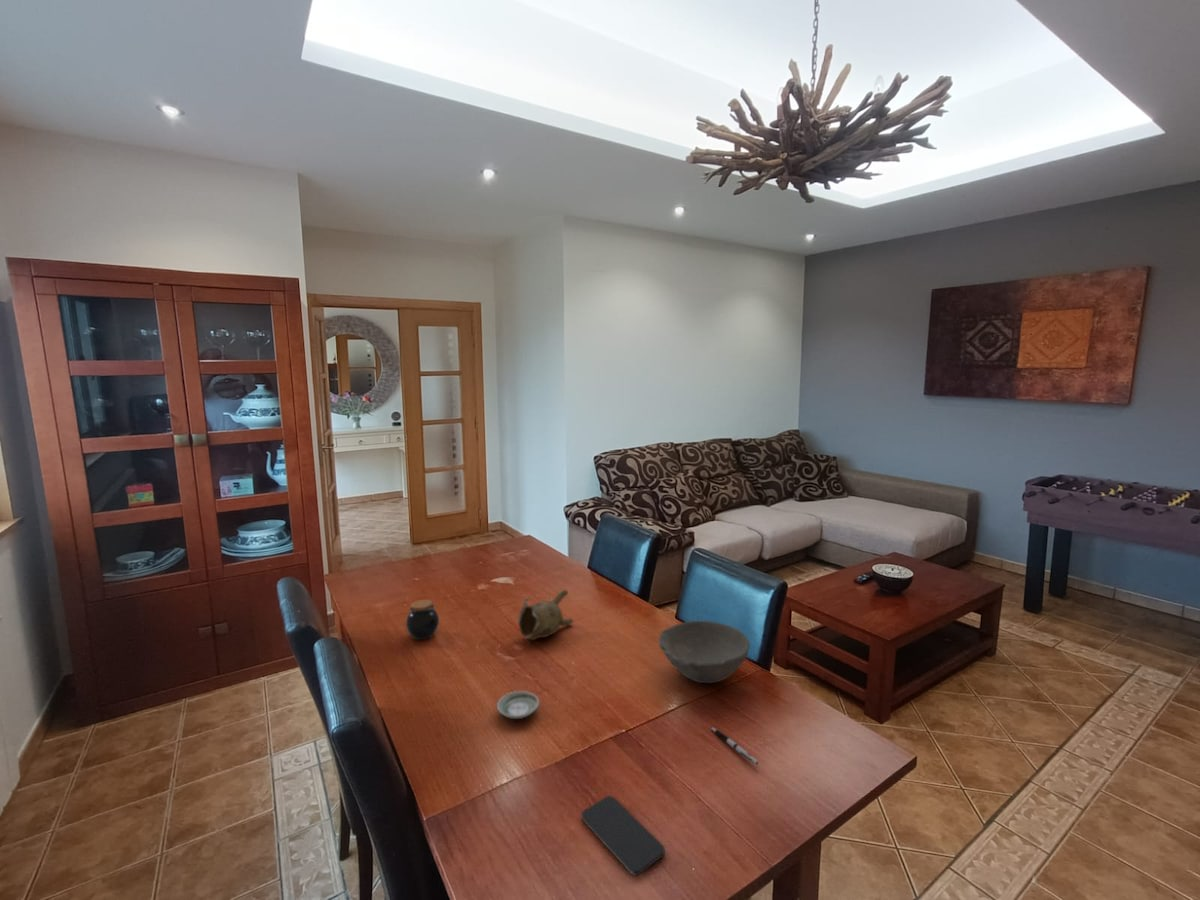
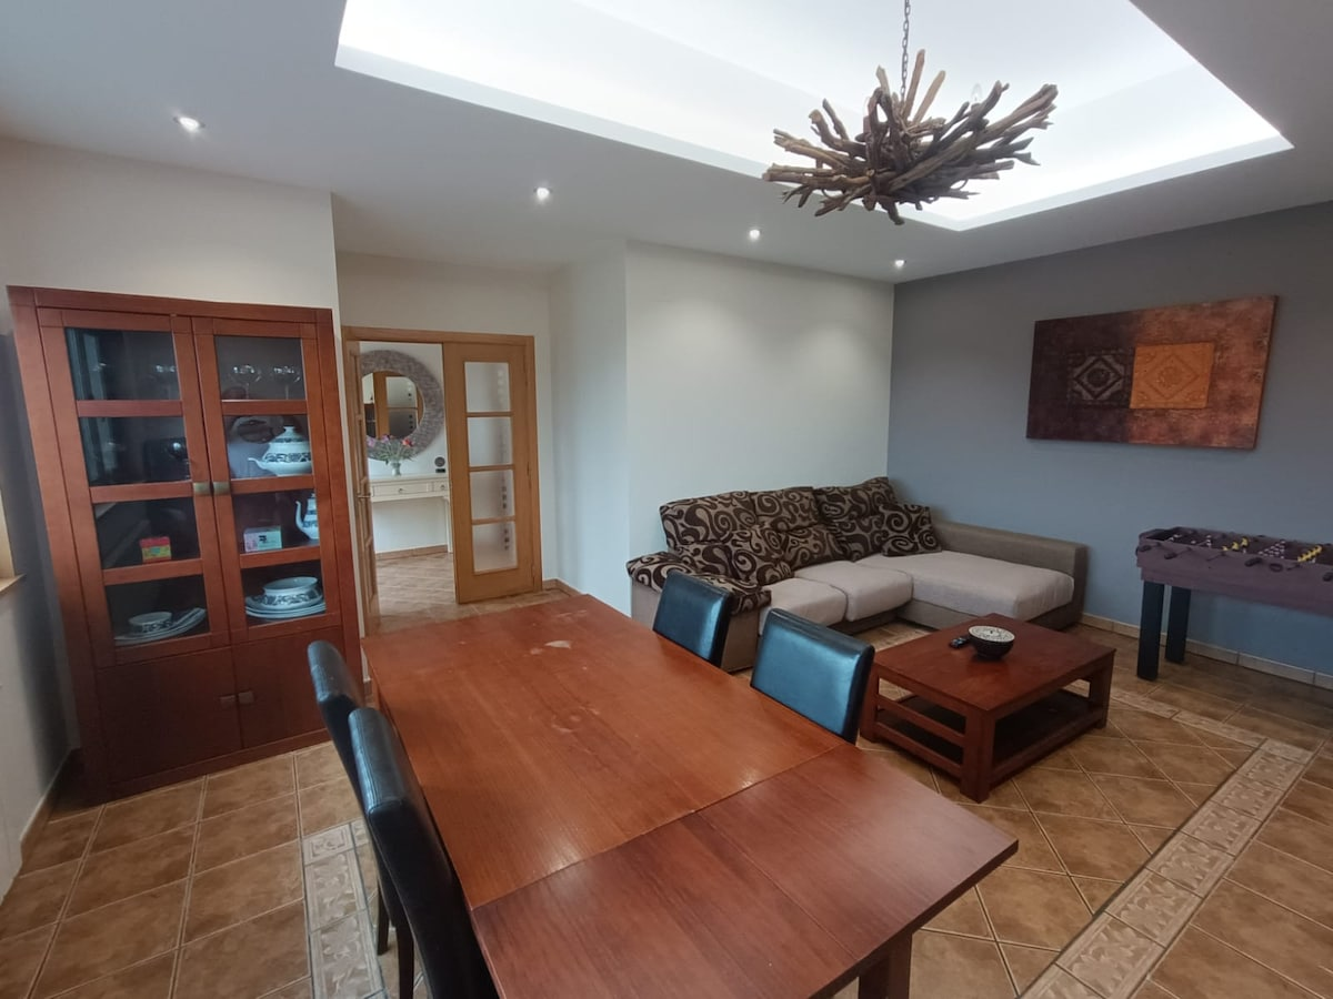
- pen [710,726,759,766]
- teapot [517,589,574,641]
- saucer [496,690,540,720]
- jar [405,599,440,641]
- smartphone [581,795,666,876]
- bowl [658,620,751,684]
